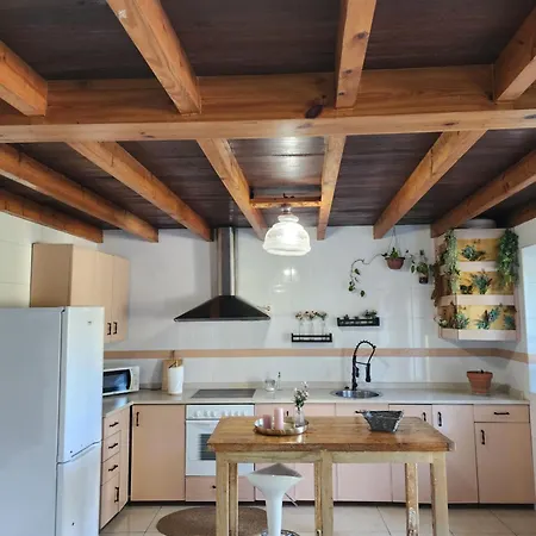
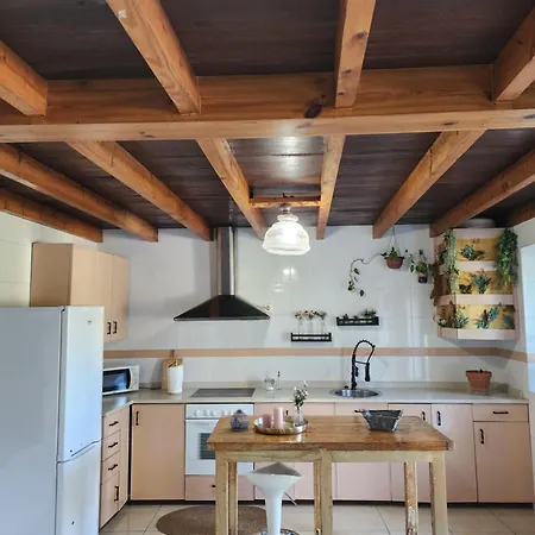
+ teapot [229,408,251,432]
